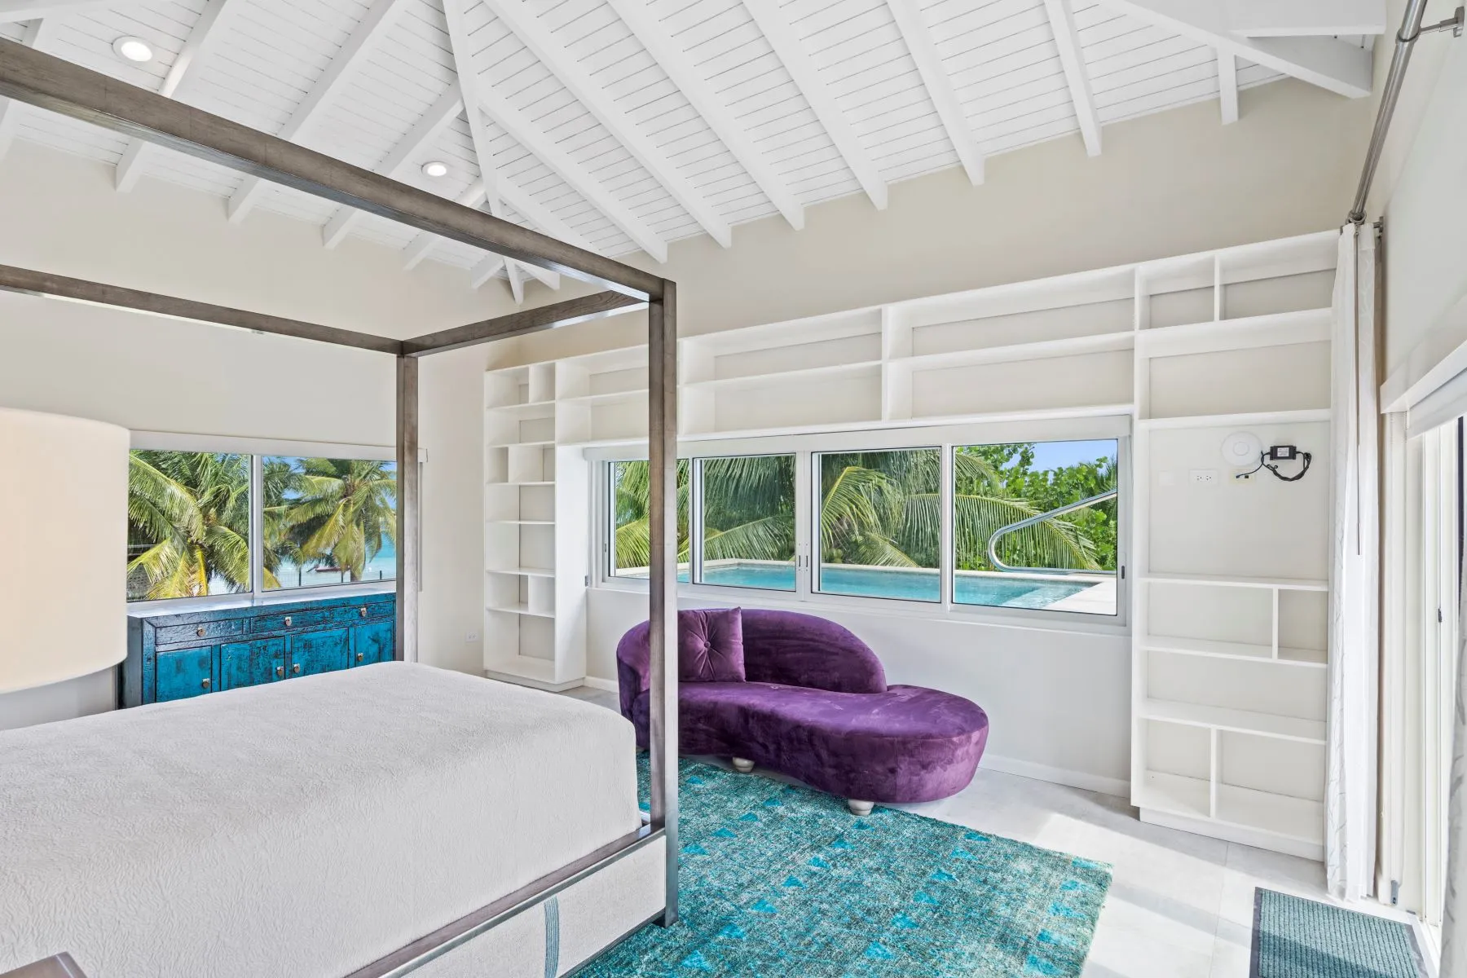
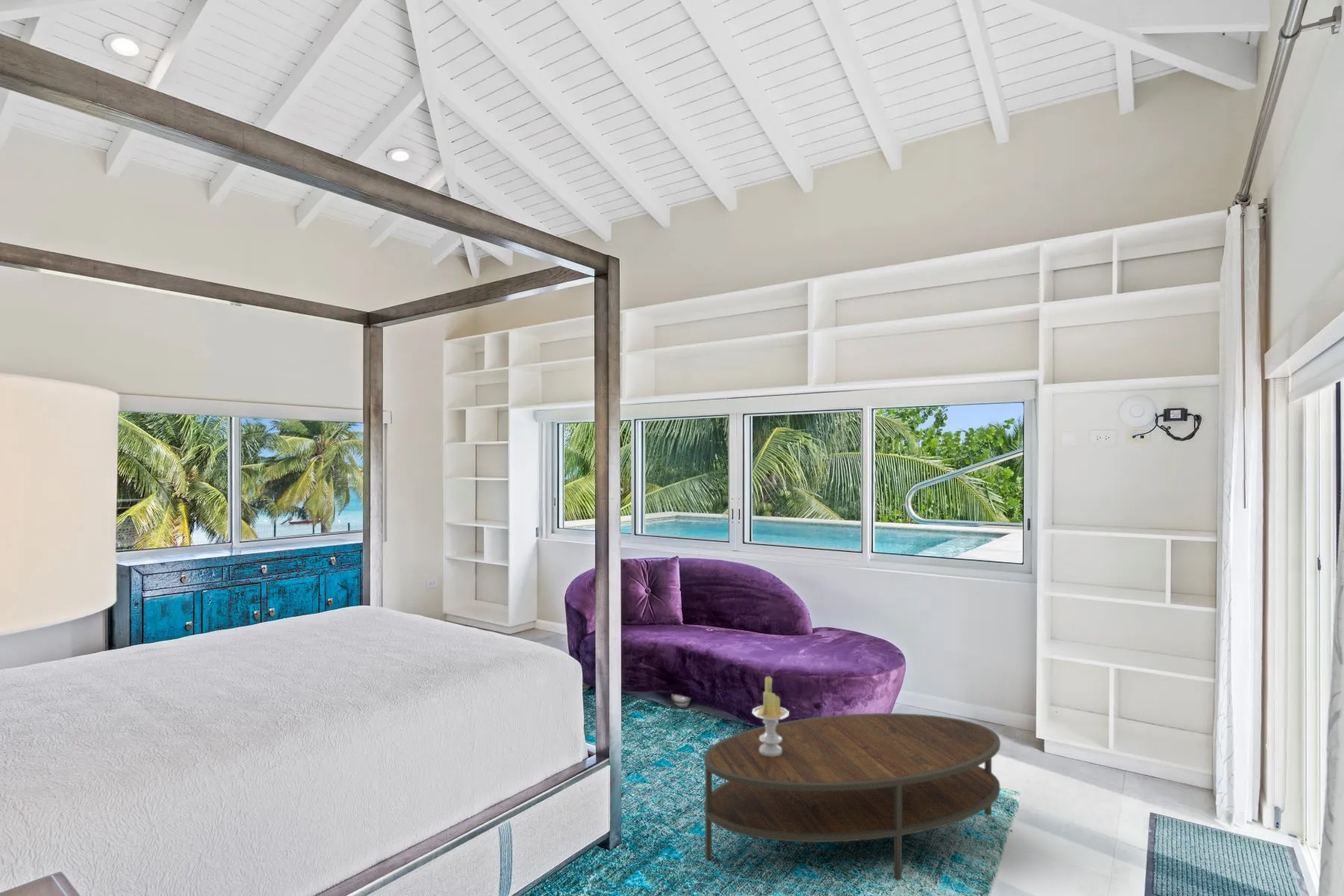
+ coffee table [703,712,1001,881]
+ candle [751,676,790,756]
